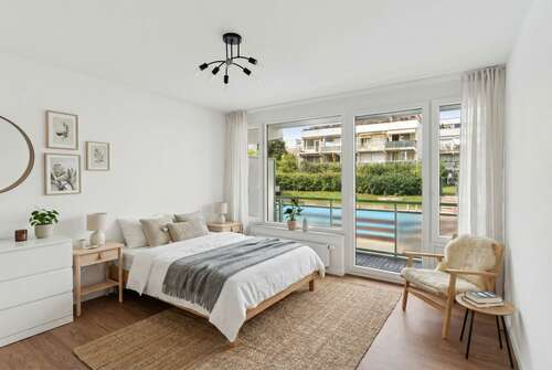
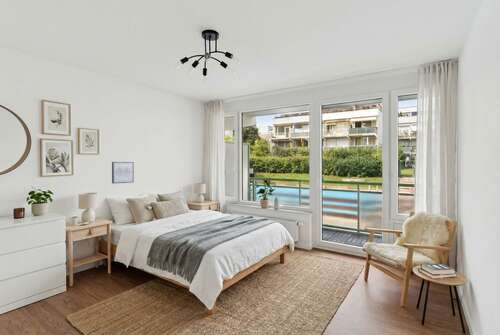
+ wall art [111,161,135,184]
